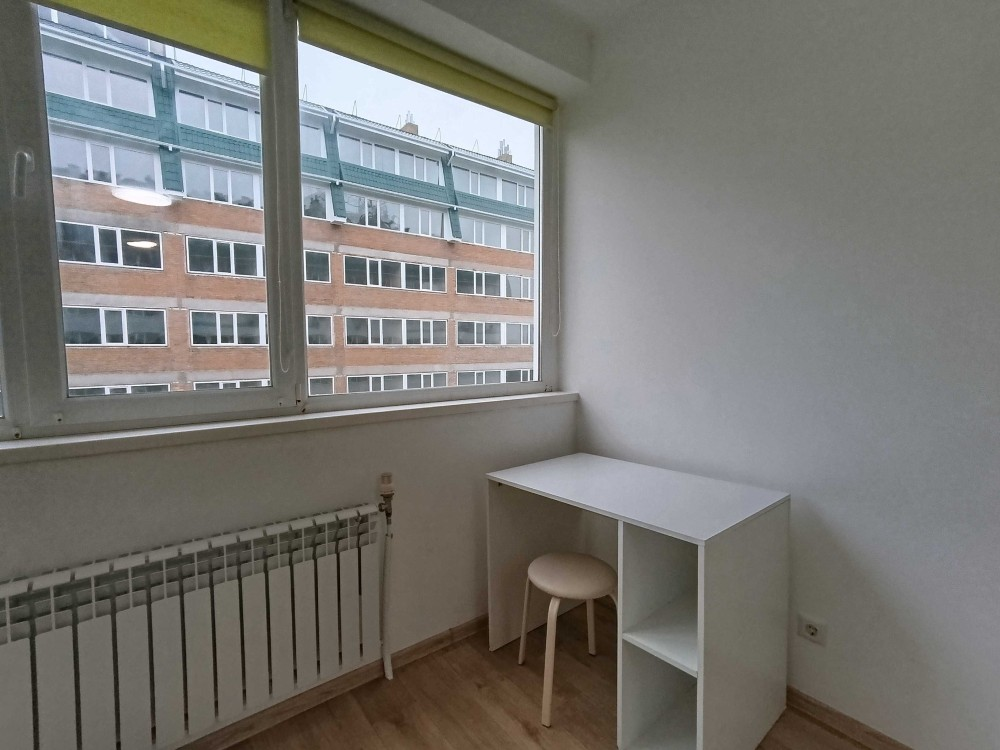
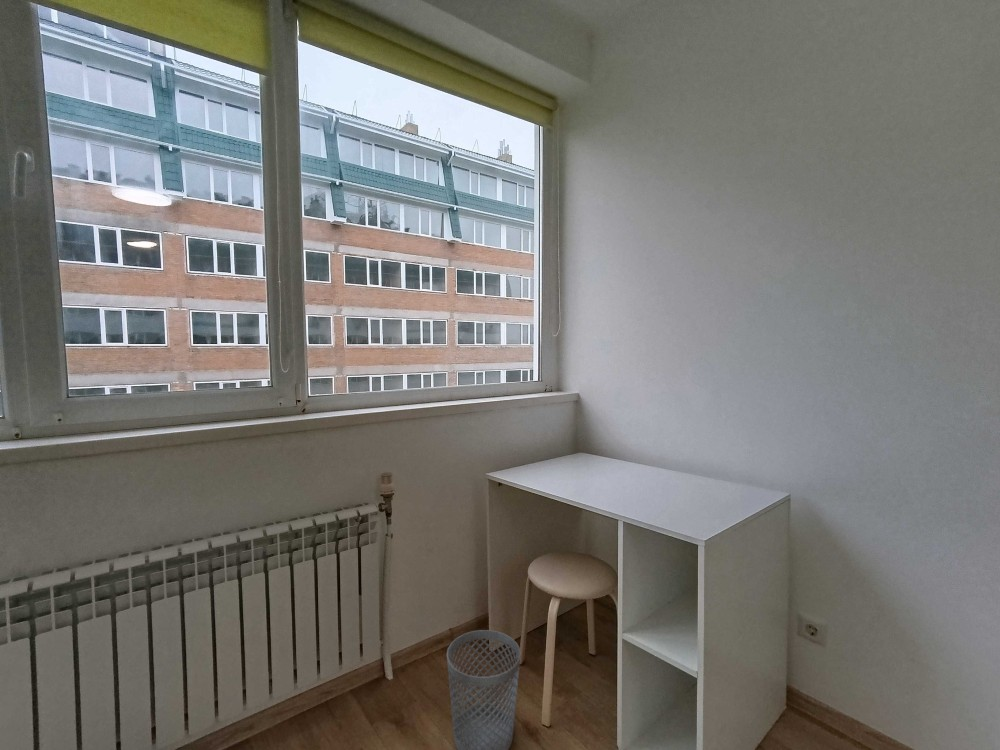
+ wastebasket [446,629,521,750]
